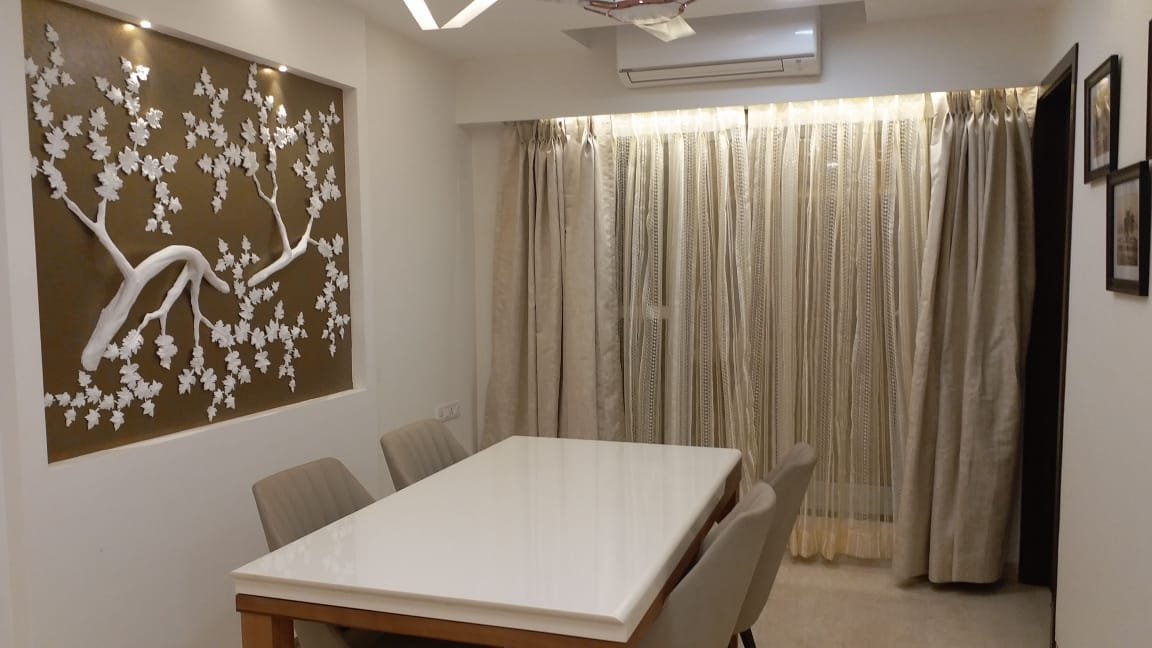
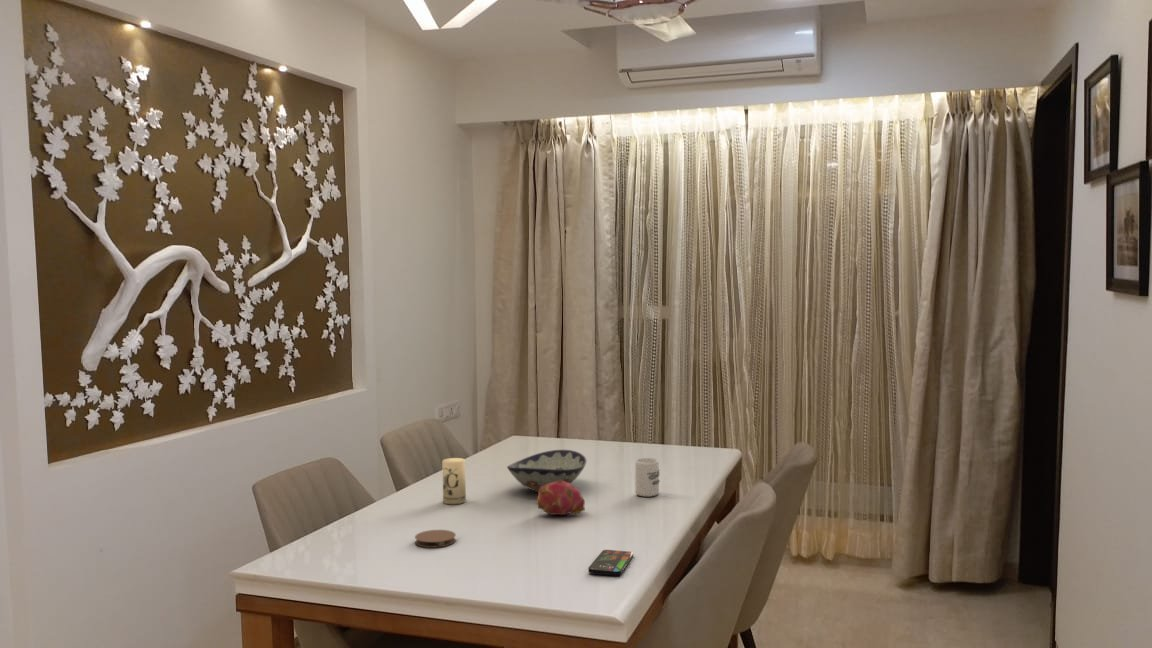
+ fruit [535,480,586,516]
+ cup [634,457,661,498]
+ coaster [414,529,457,549]
+ smartphone [587,549,634,576]
+ candle [441,457,467,505]
+ decorative bowl [506,449,588,493]
